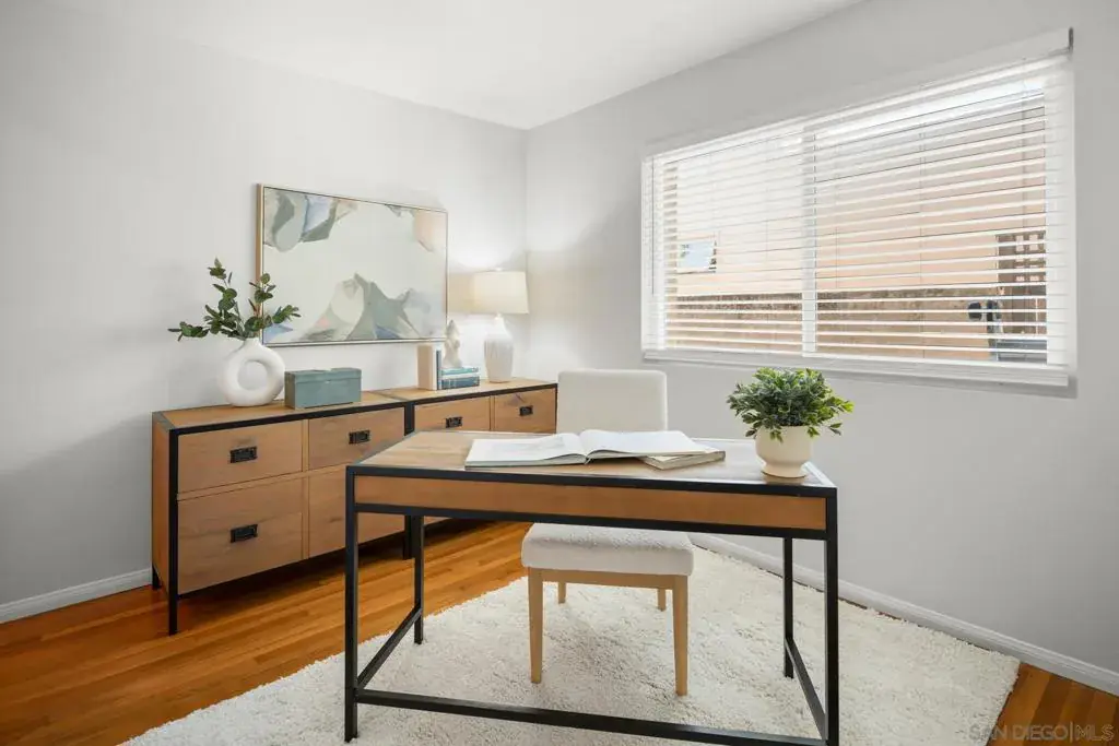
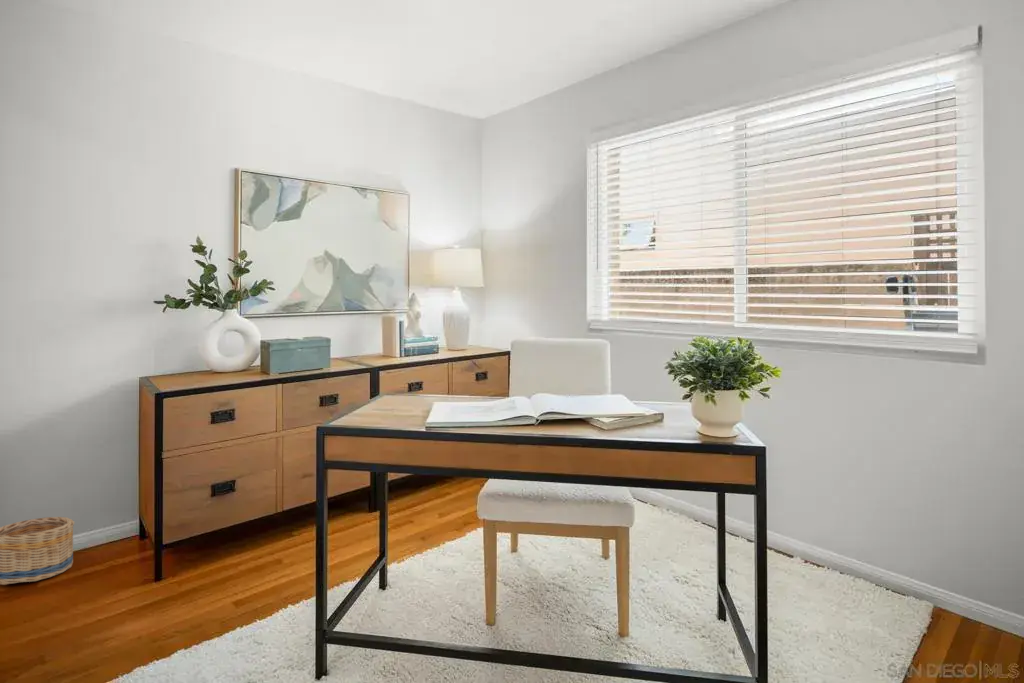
+ basket [0,516,75,586]
